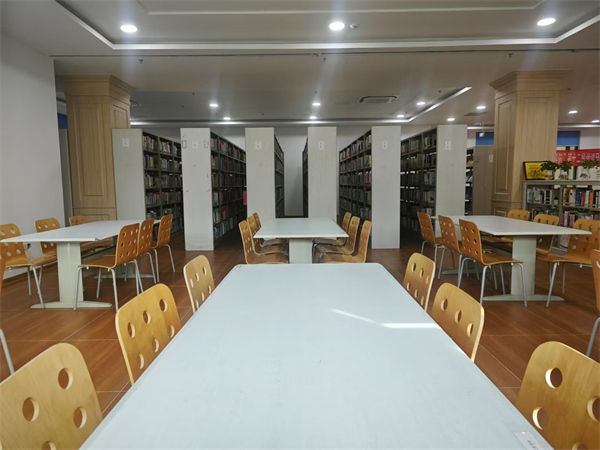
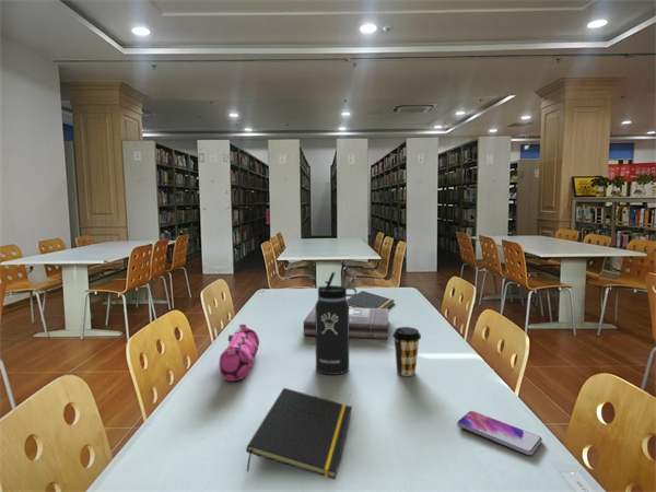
+ coffee cup [391,326,422,377]
+ smartphone [456,410,543,456]
+ pencil case [218,324,260,382]
+ thermos bottle [314,271,358,376]
+ notepad [347,290,395,309]
+ notepad [245,387,353,480]
+ first aid kit [303,306,389,340]
